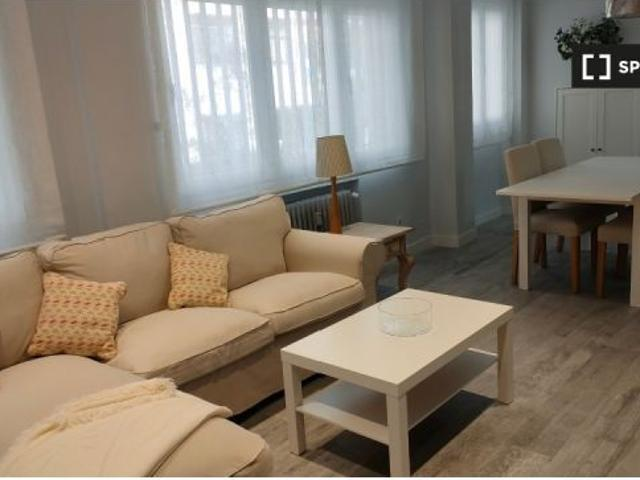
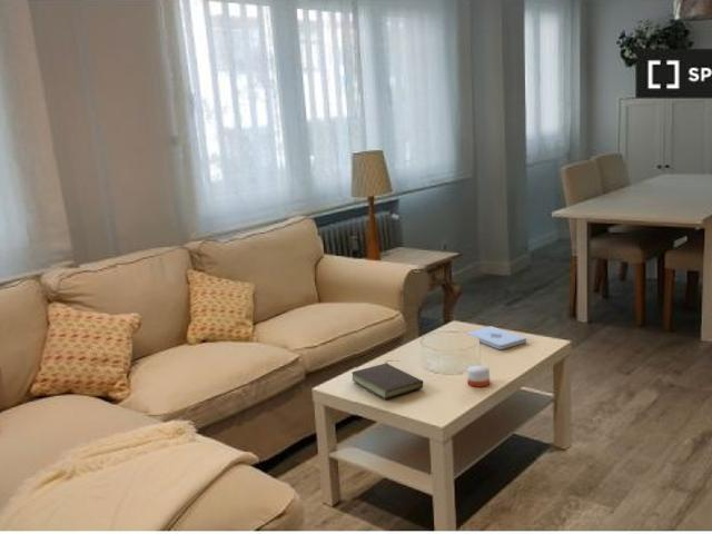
+ notepad [466,325,527,350]
+ book [350,359,424,400]
+ candle [466,354,491,388]
